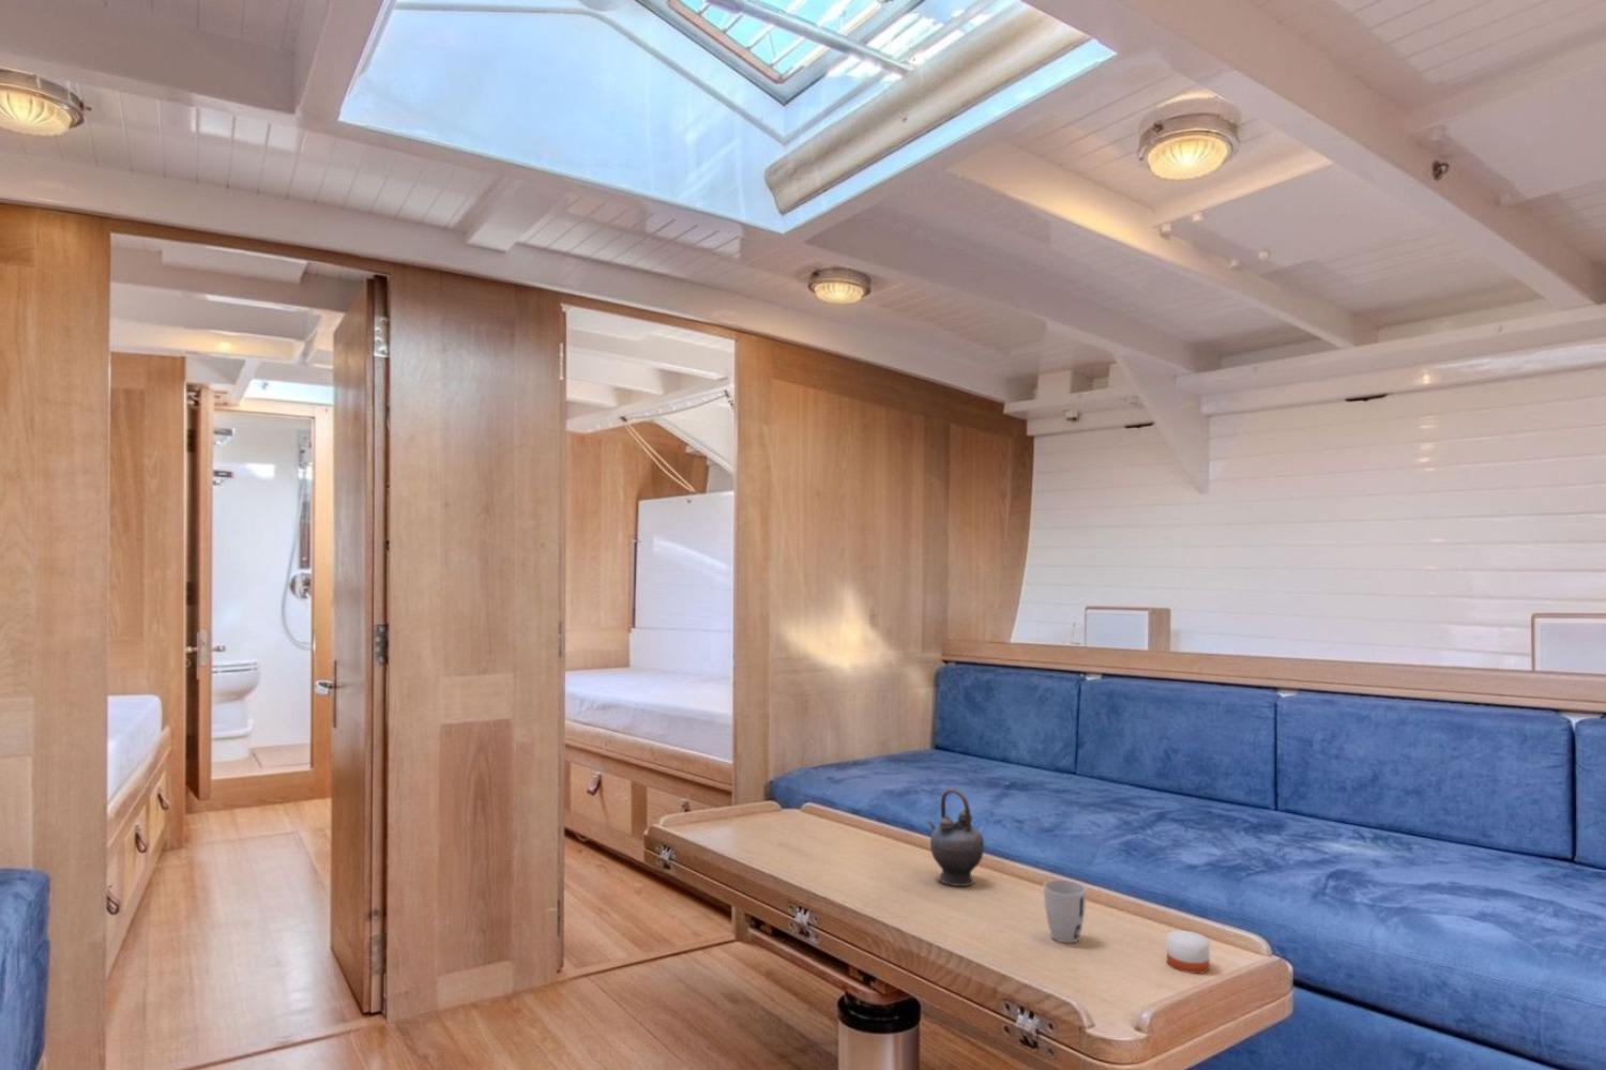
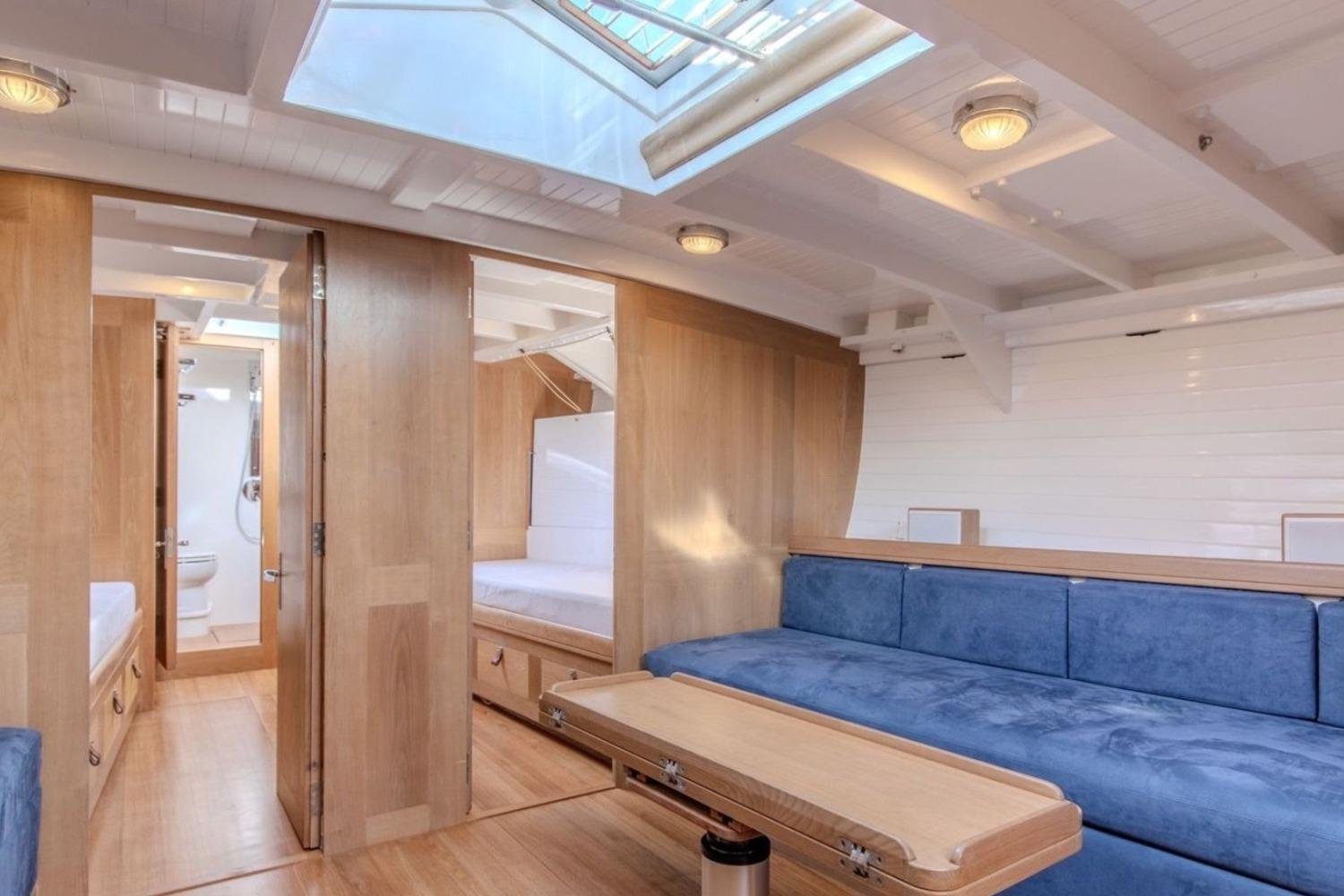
- candle [1166,930,1210,974]
- teapot [926,787,985,887]
- cup [1043,879,1086,943]
